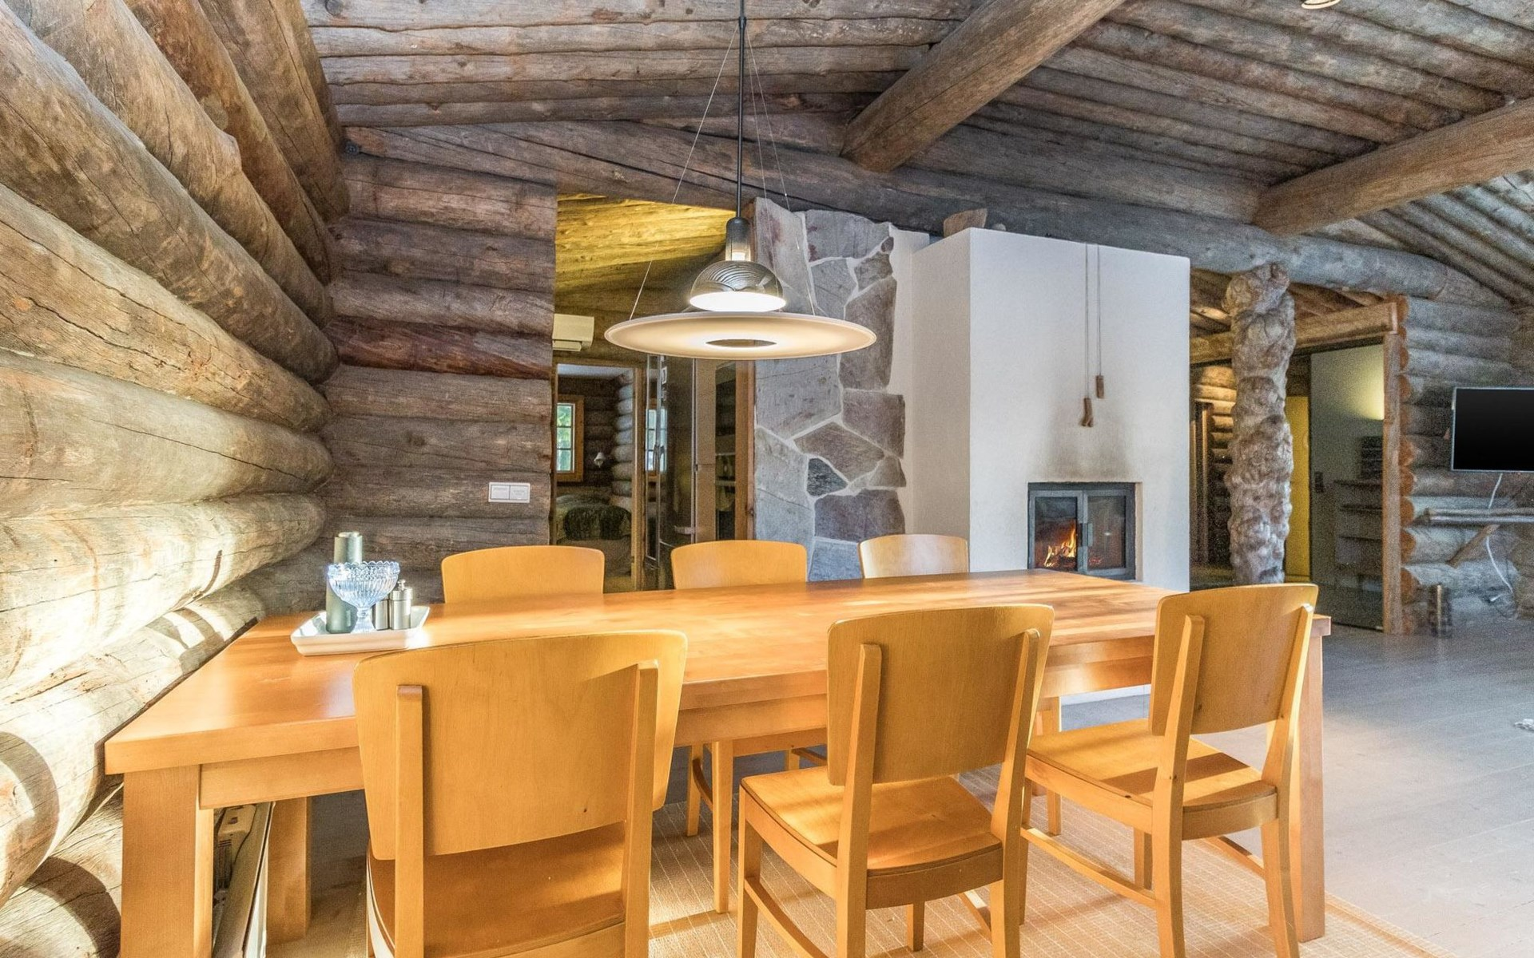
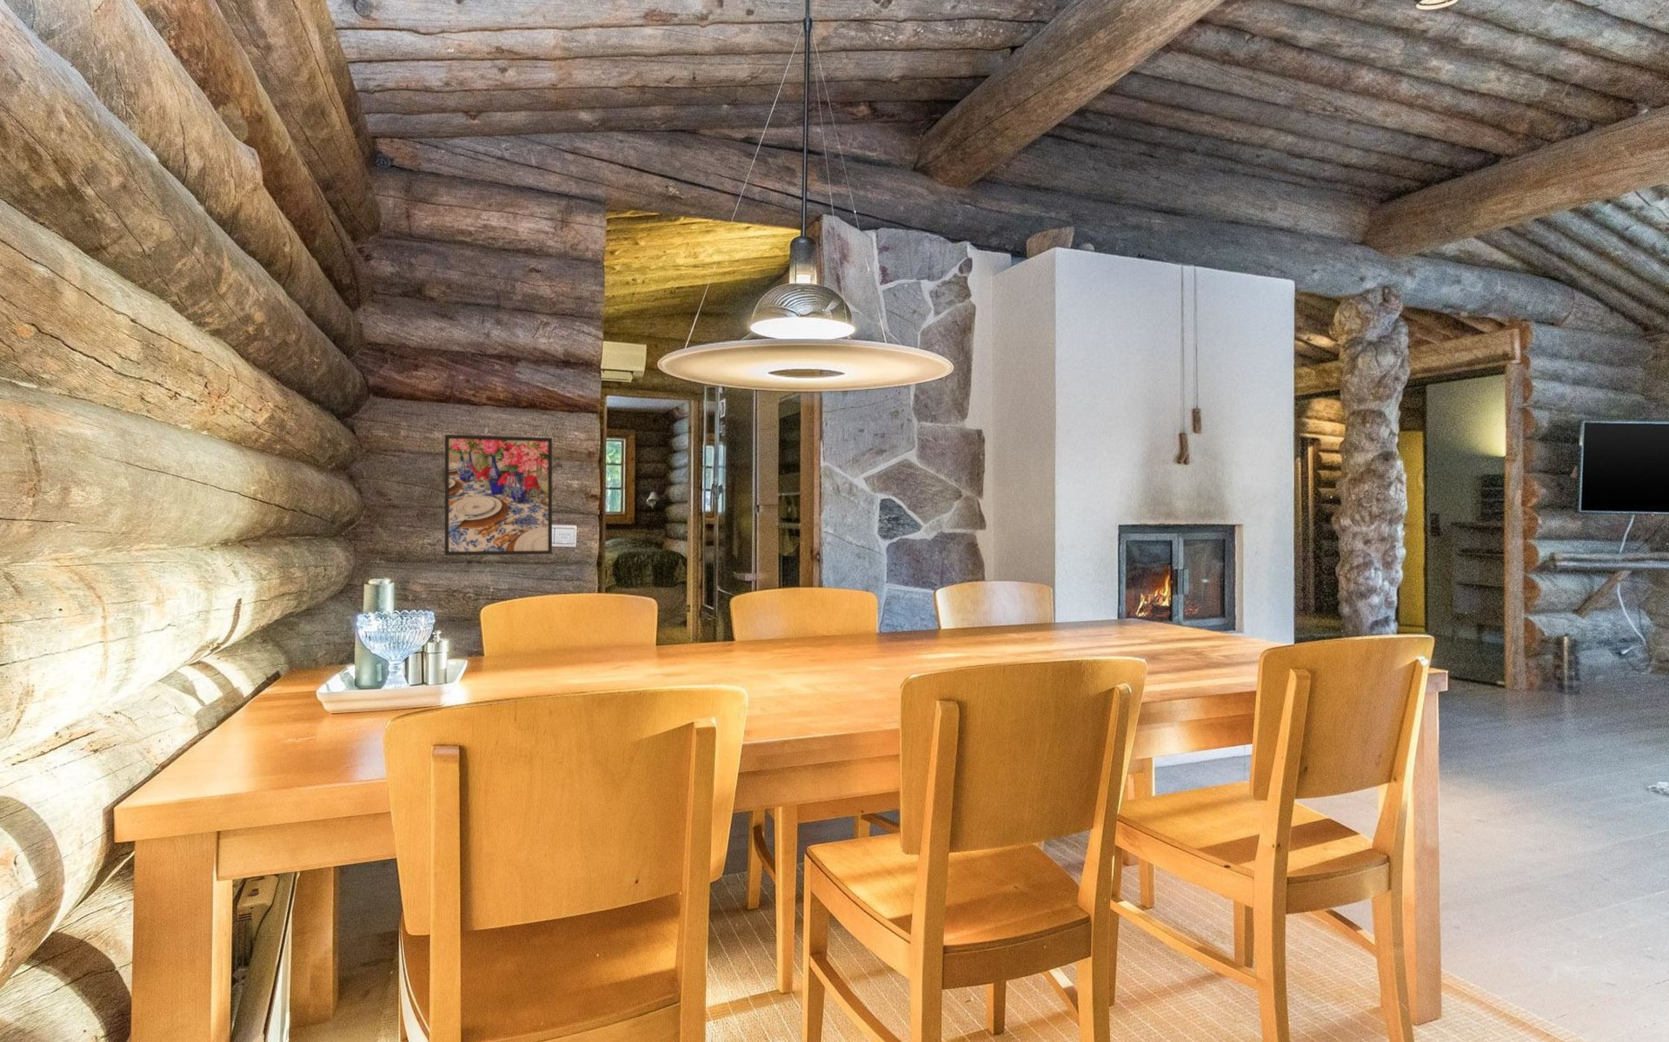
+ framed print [445,435,553,557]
